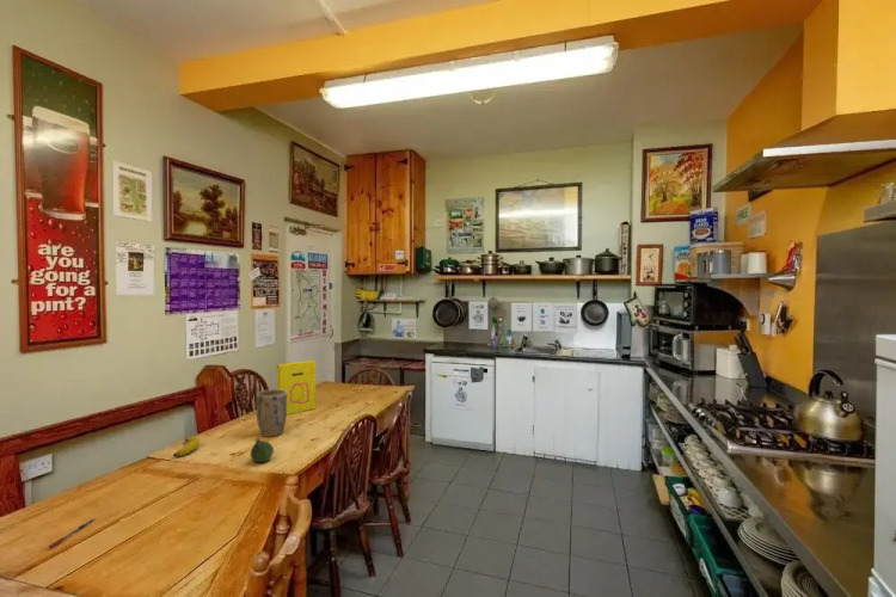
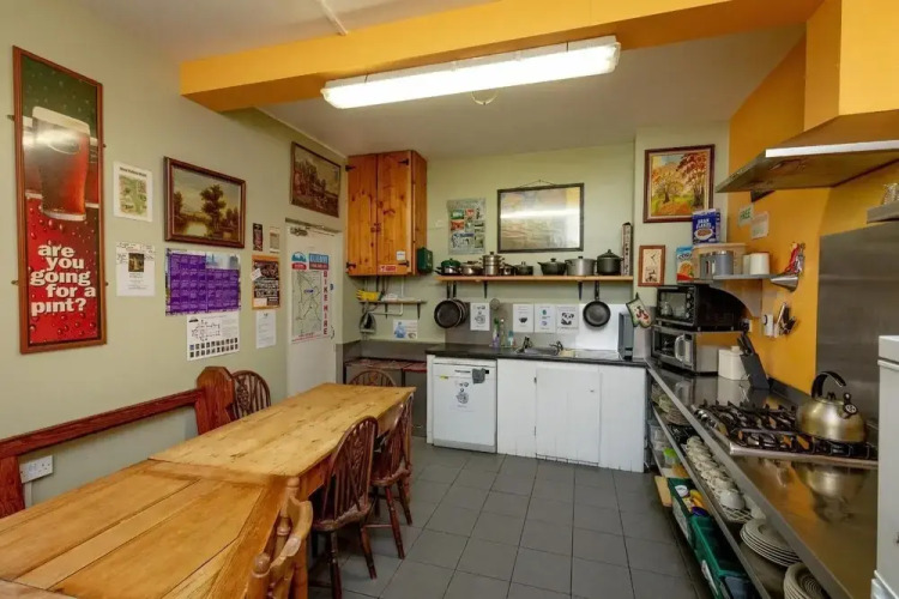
- pen [48,517,96,549]
- banana [172,436,201,457]
- fruit [250,437,275,463]
- plant pot [254,388,288,438]
- cereal box [276,359,317,416]
